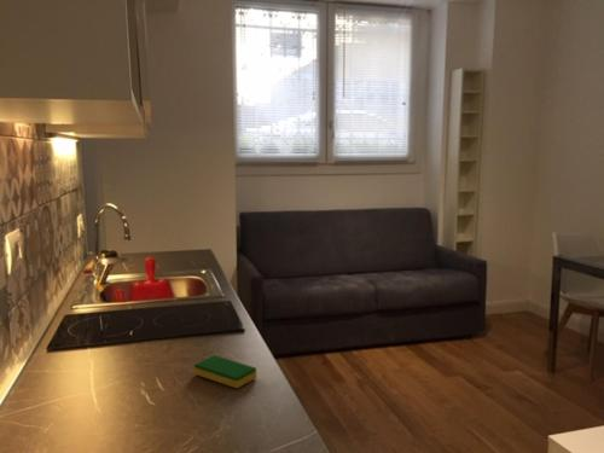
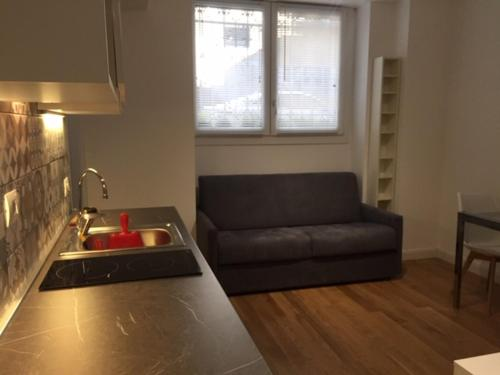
- dish sponge [193,354,257,389]
